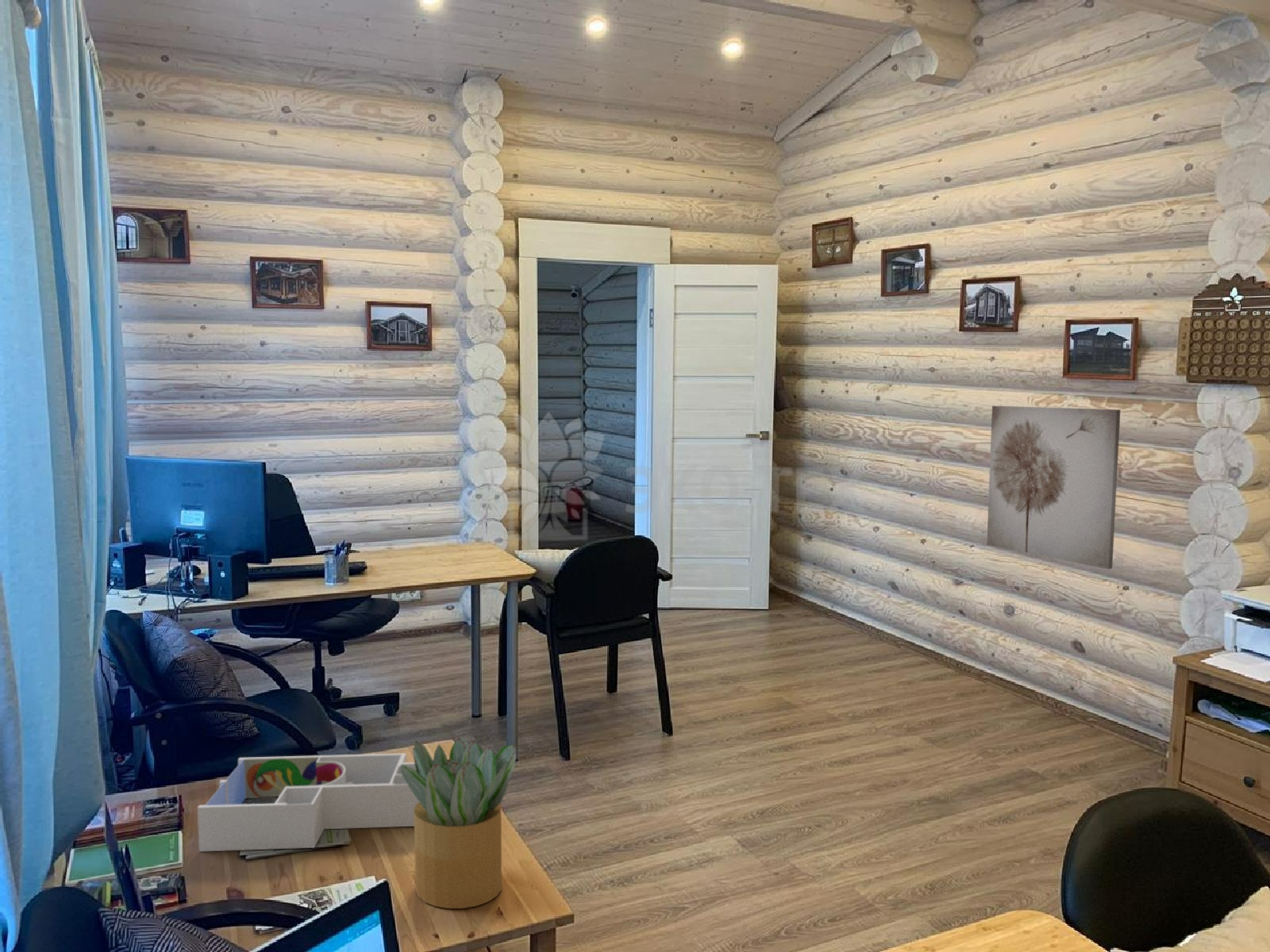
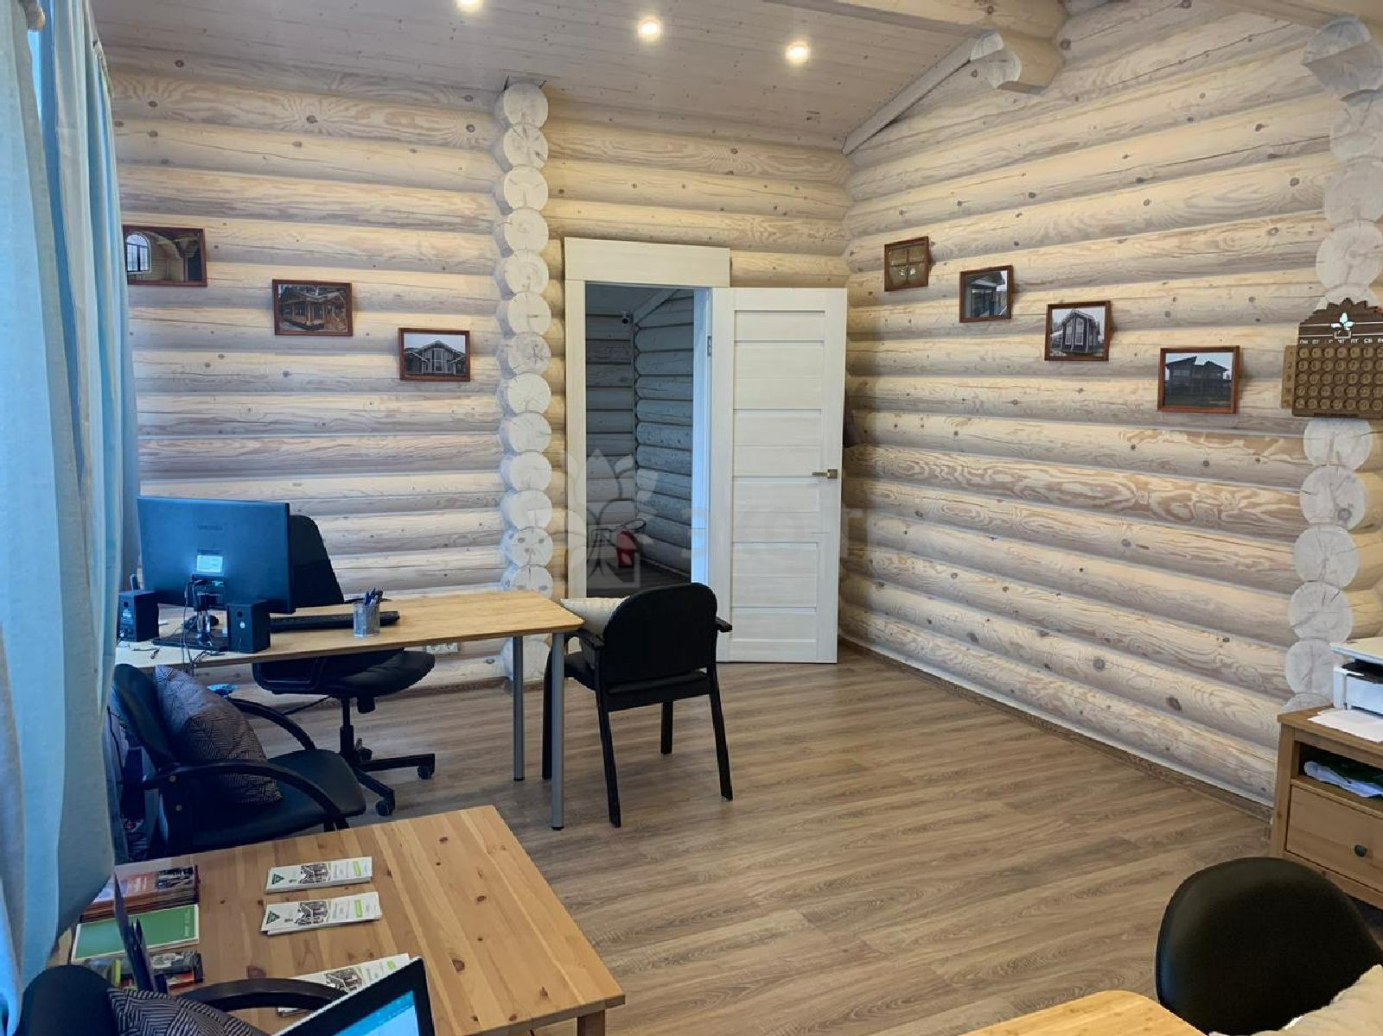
- desk organizer [197,752,419,852]
- potted plant [401,737,517,909]
- wall art [986,405,1122,570]
